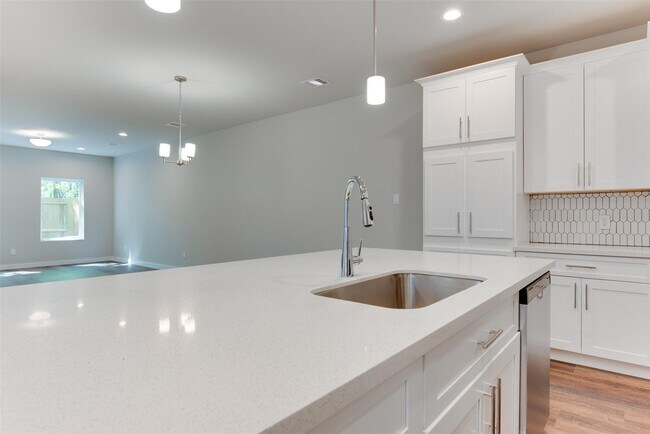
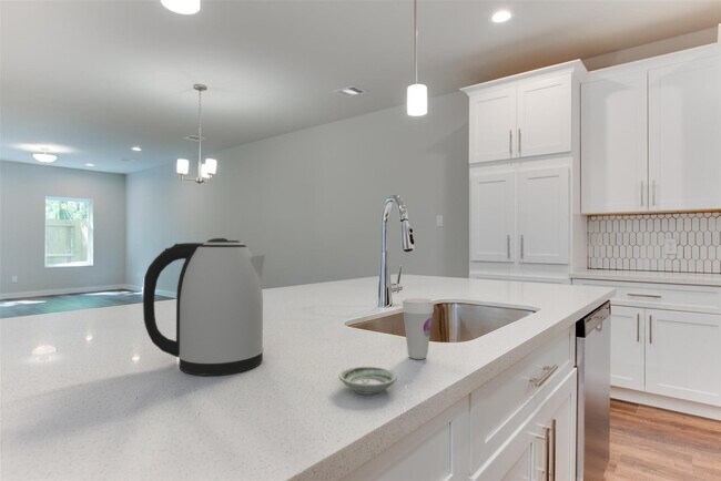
+ cup [400,297,435,360]
+ kettle [142,237,266,377]
+ saucer [337,366,398,396]
